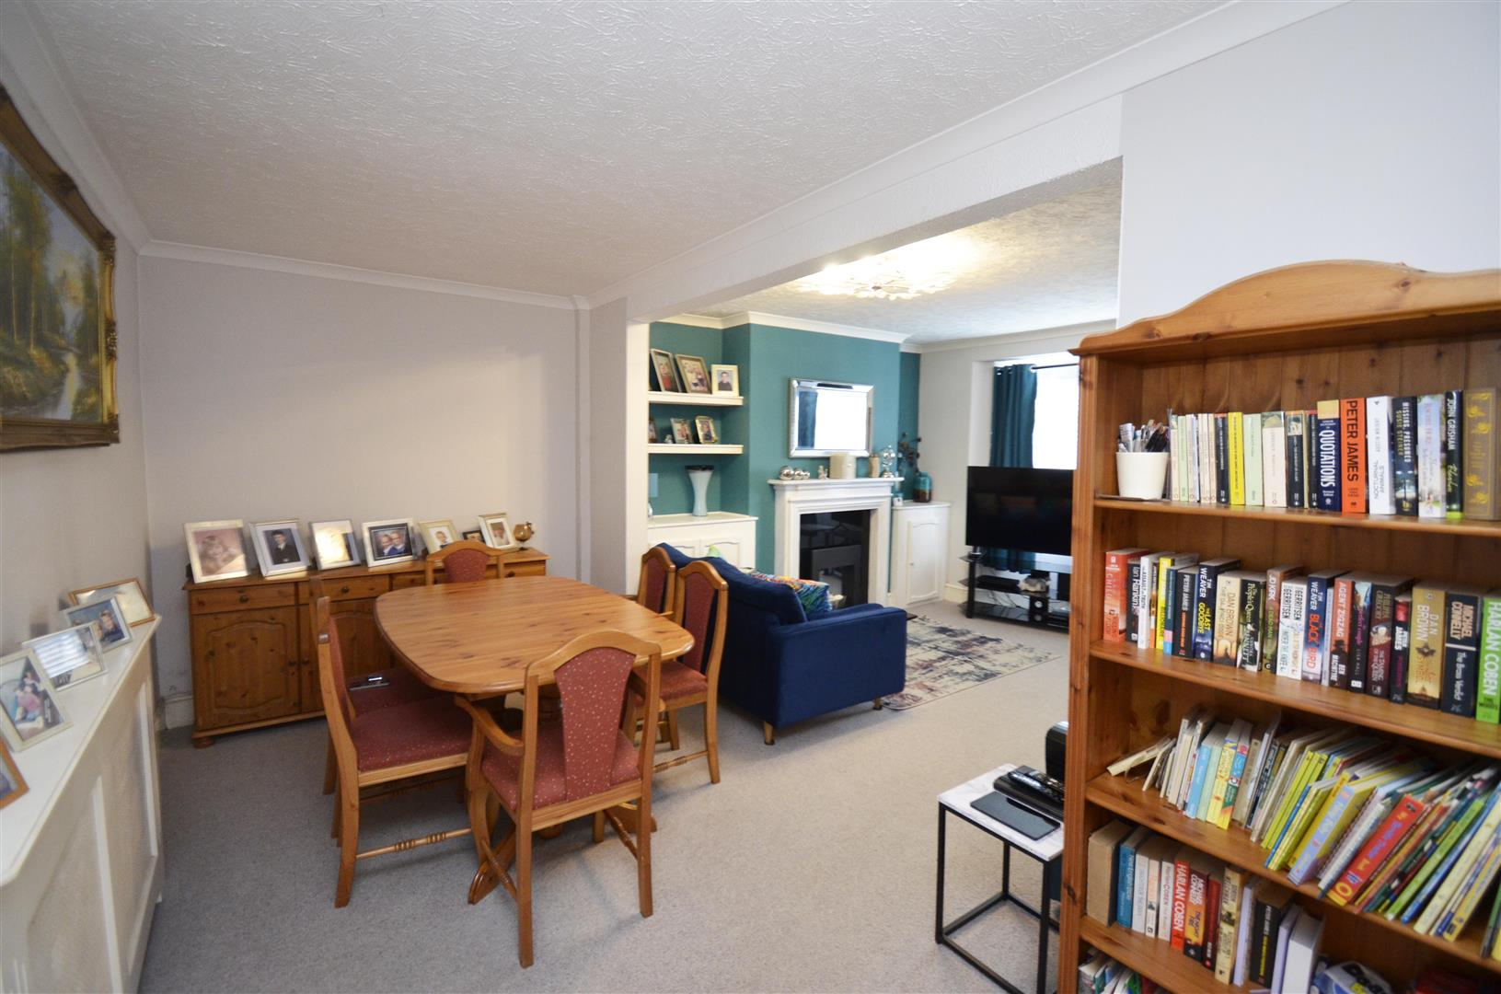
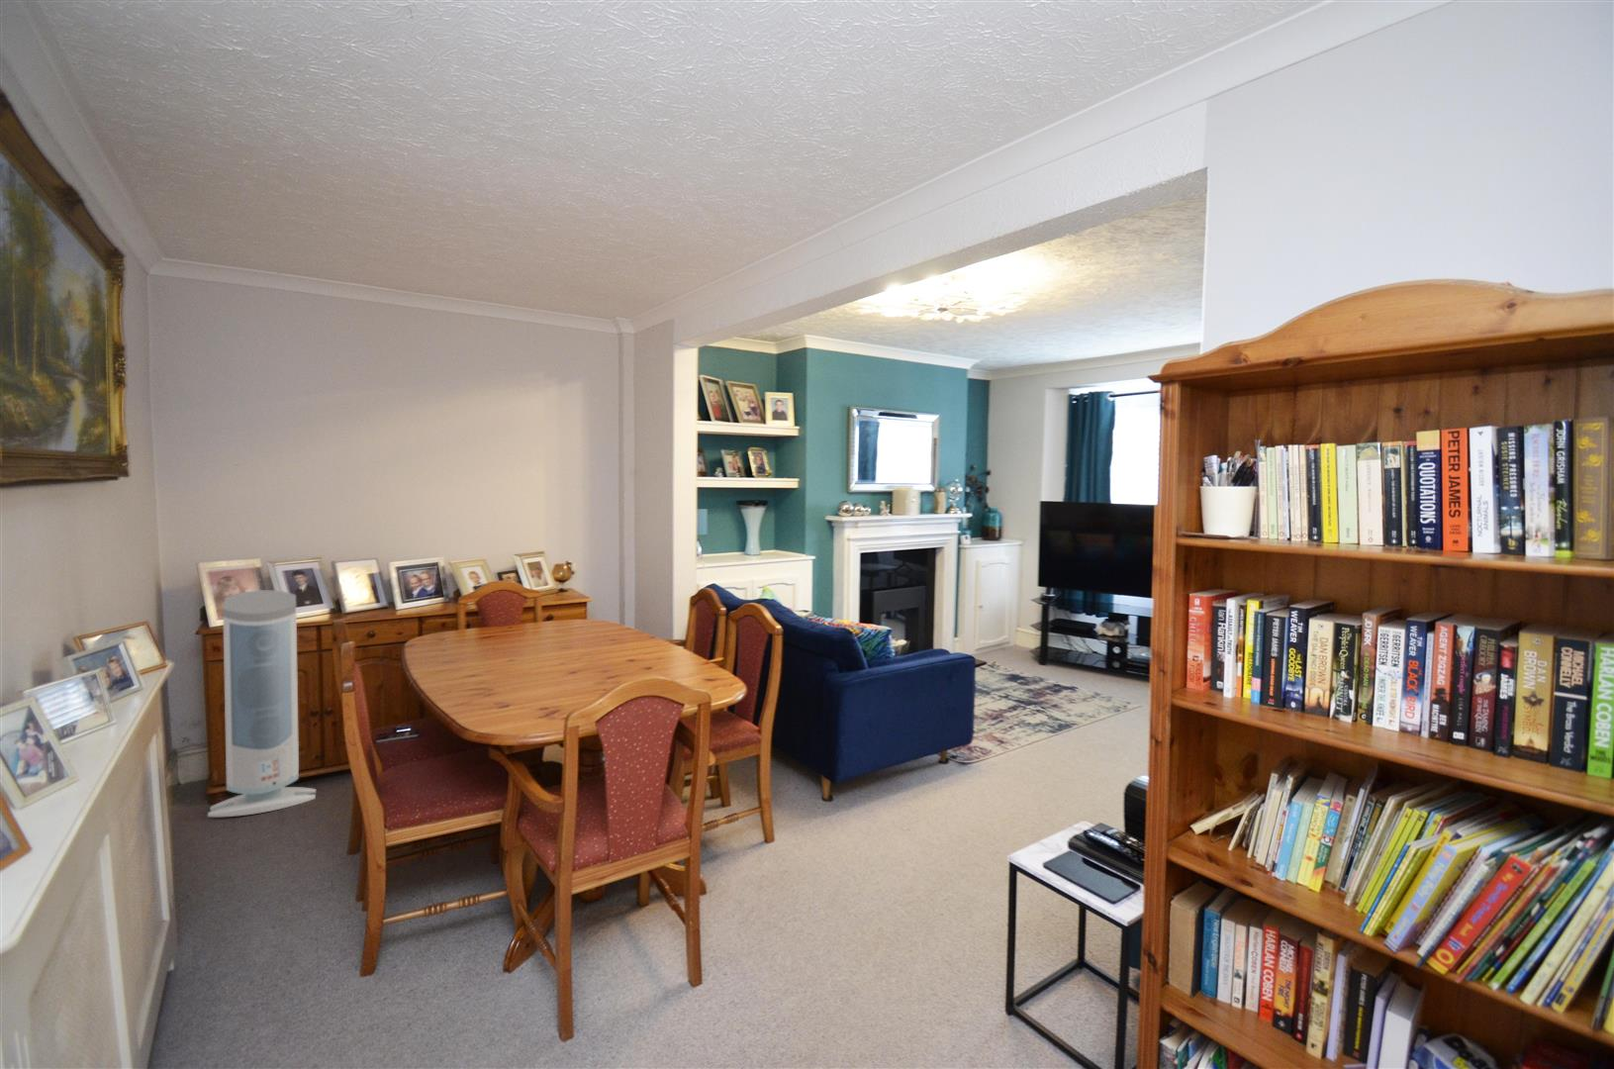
+ air purifier [206,589,316,817]
